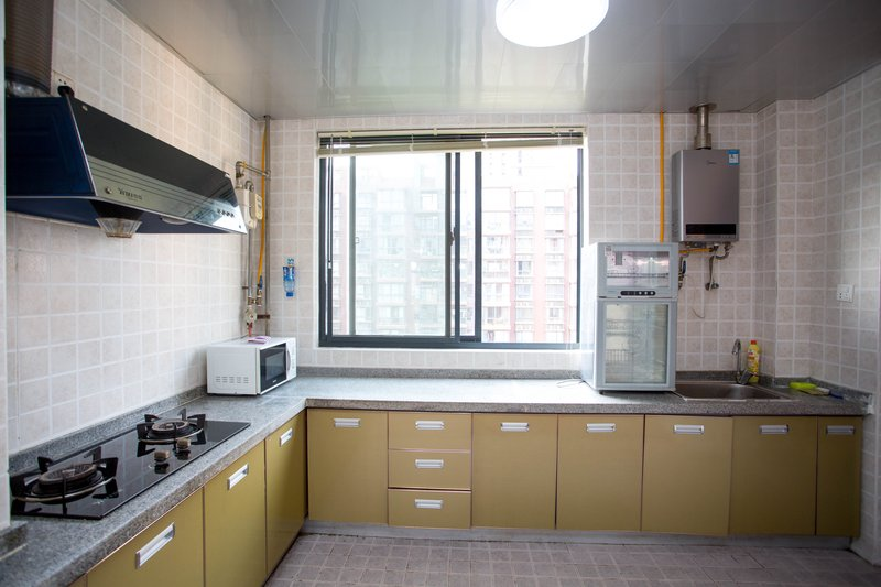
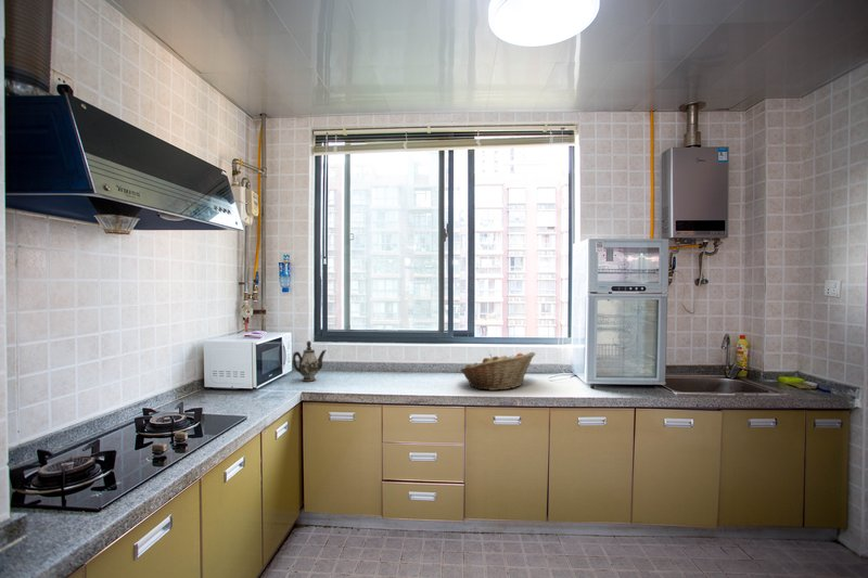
+ fruit basket [459,351,536,391]
+ teapot [292,339,328,383]
